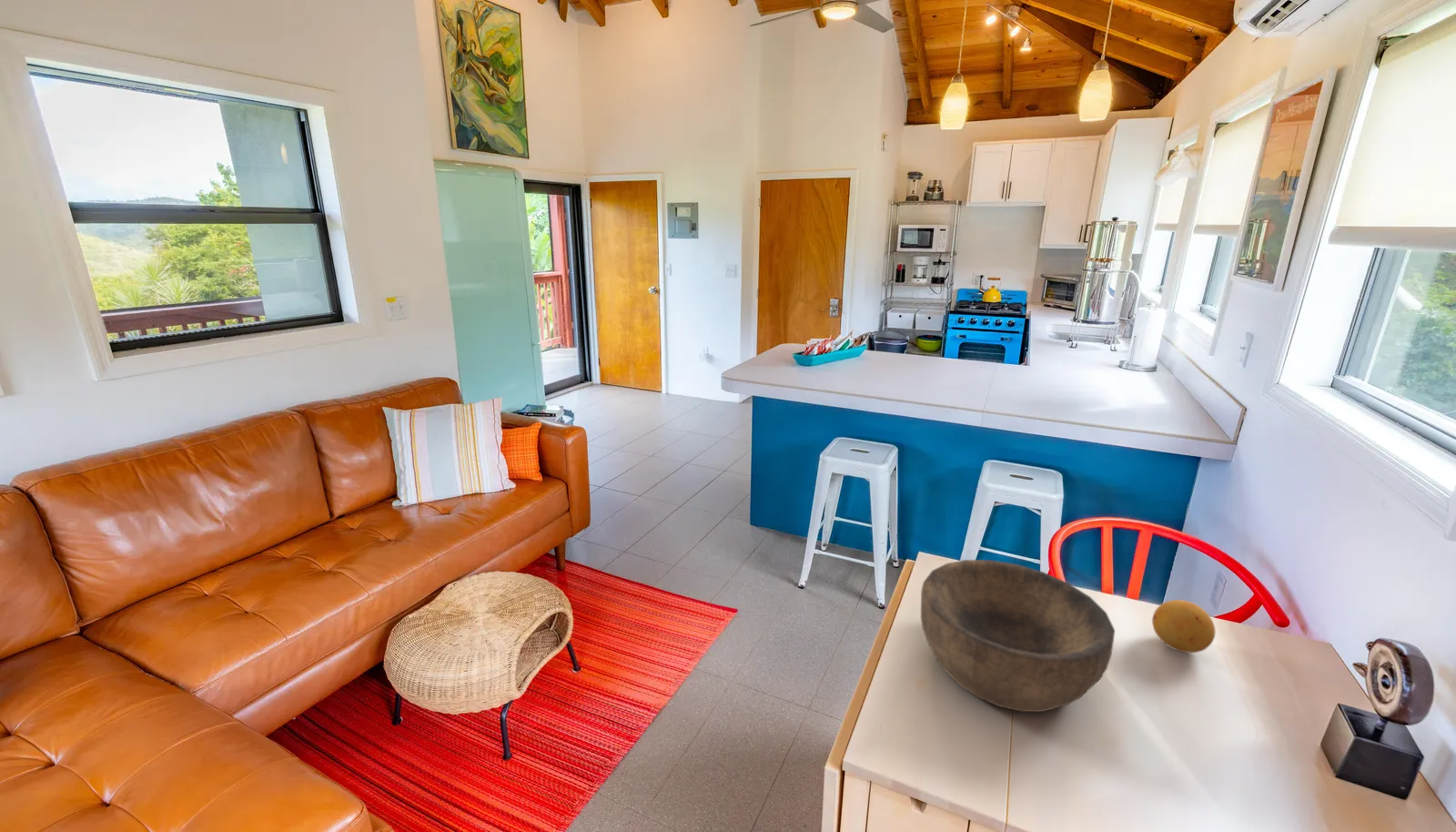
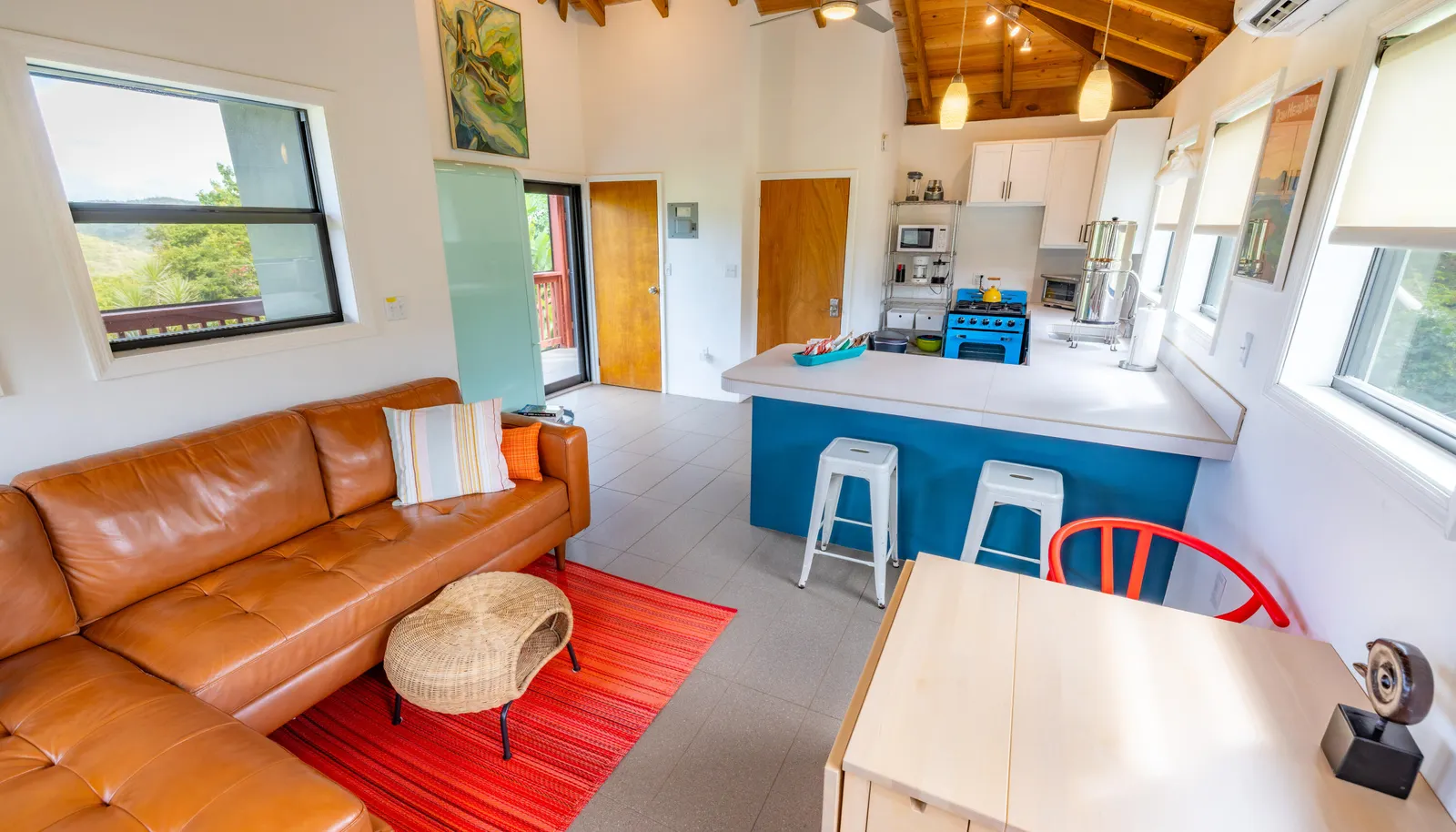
- bowl [920,559,1116,713]
- fruit [1151,599,1217,654]
